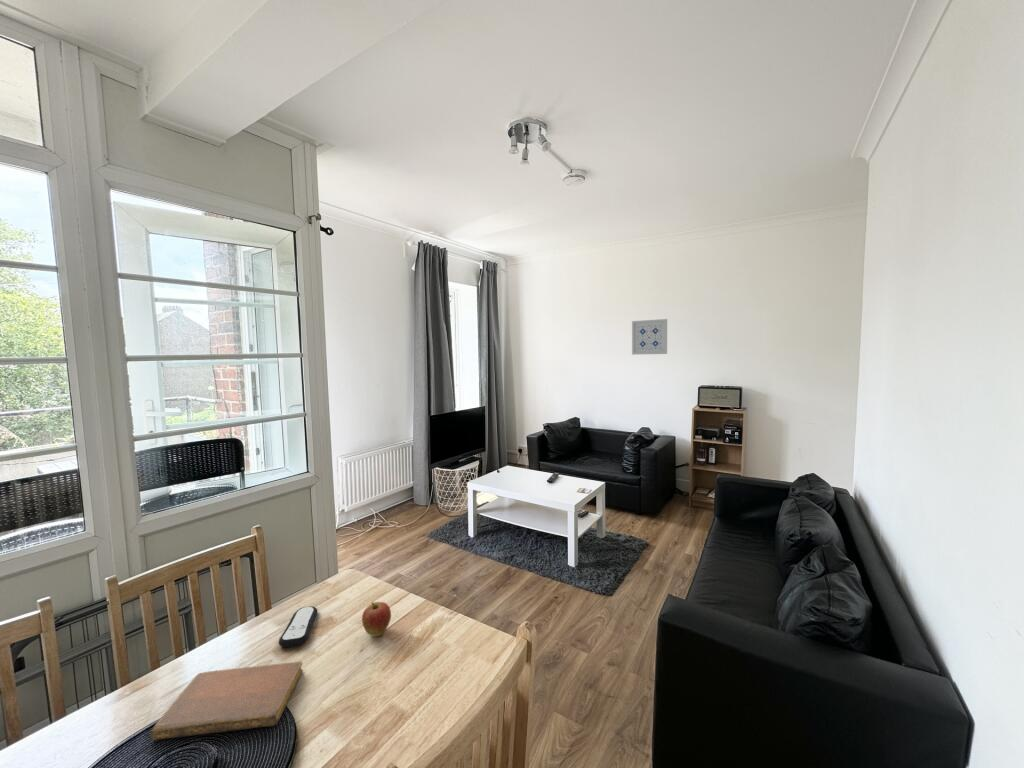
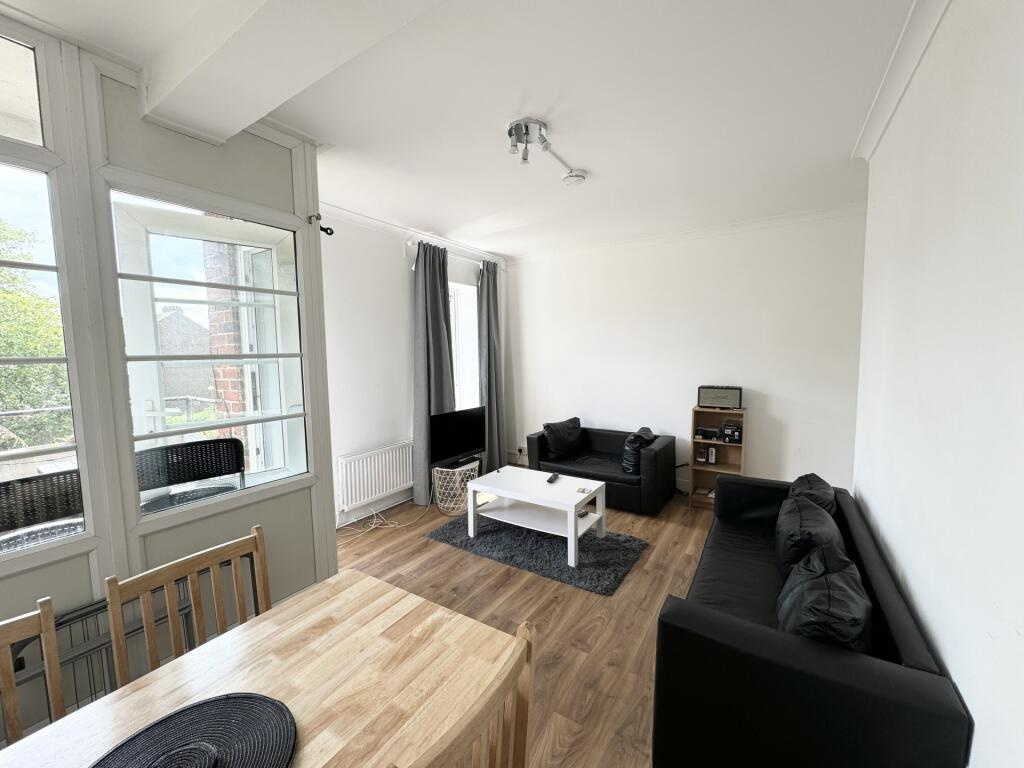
- notebook [149,661,304,742]
- wall art [631,318,668,356]
- remote control [278,605,318,648]
- apple [361,601,392,637]
